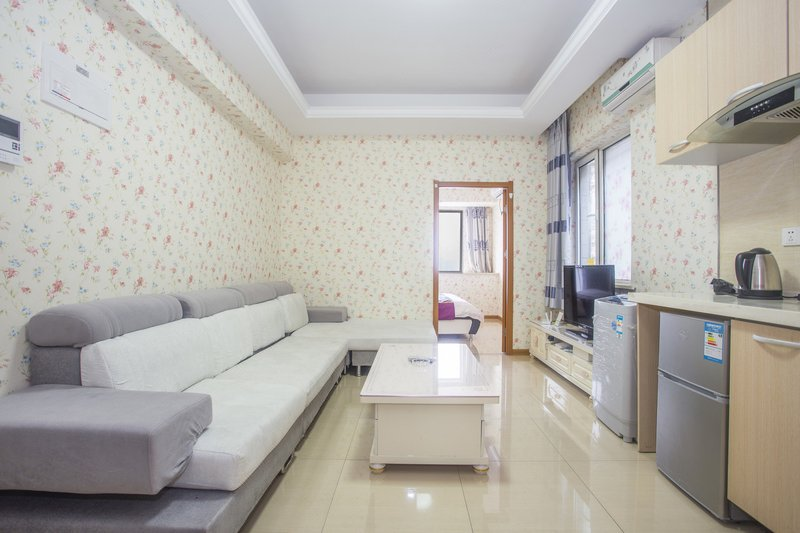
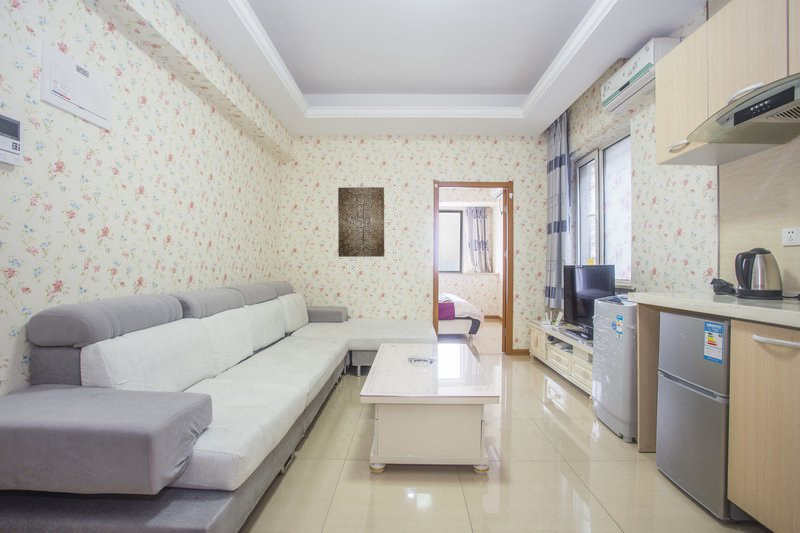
+ wall art [337,186,385,258]
